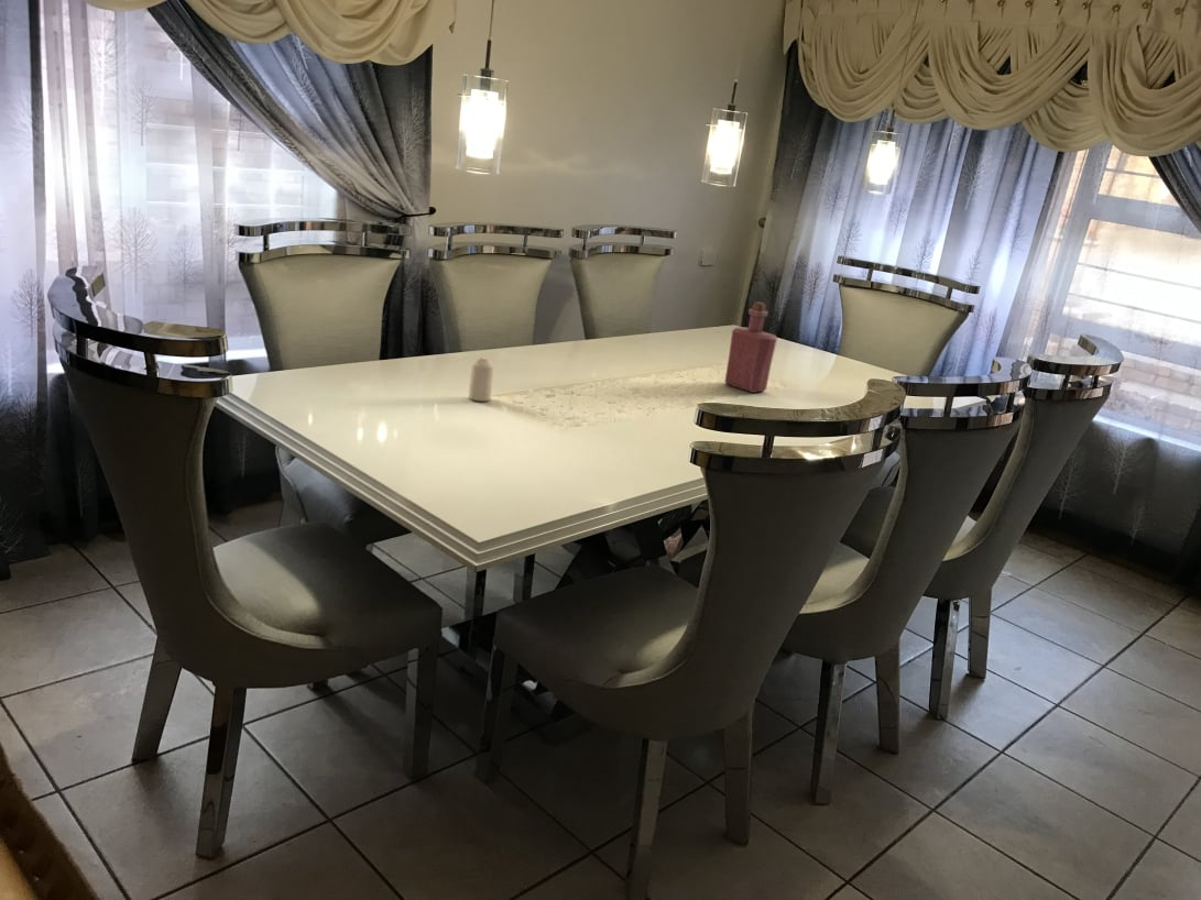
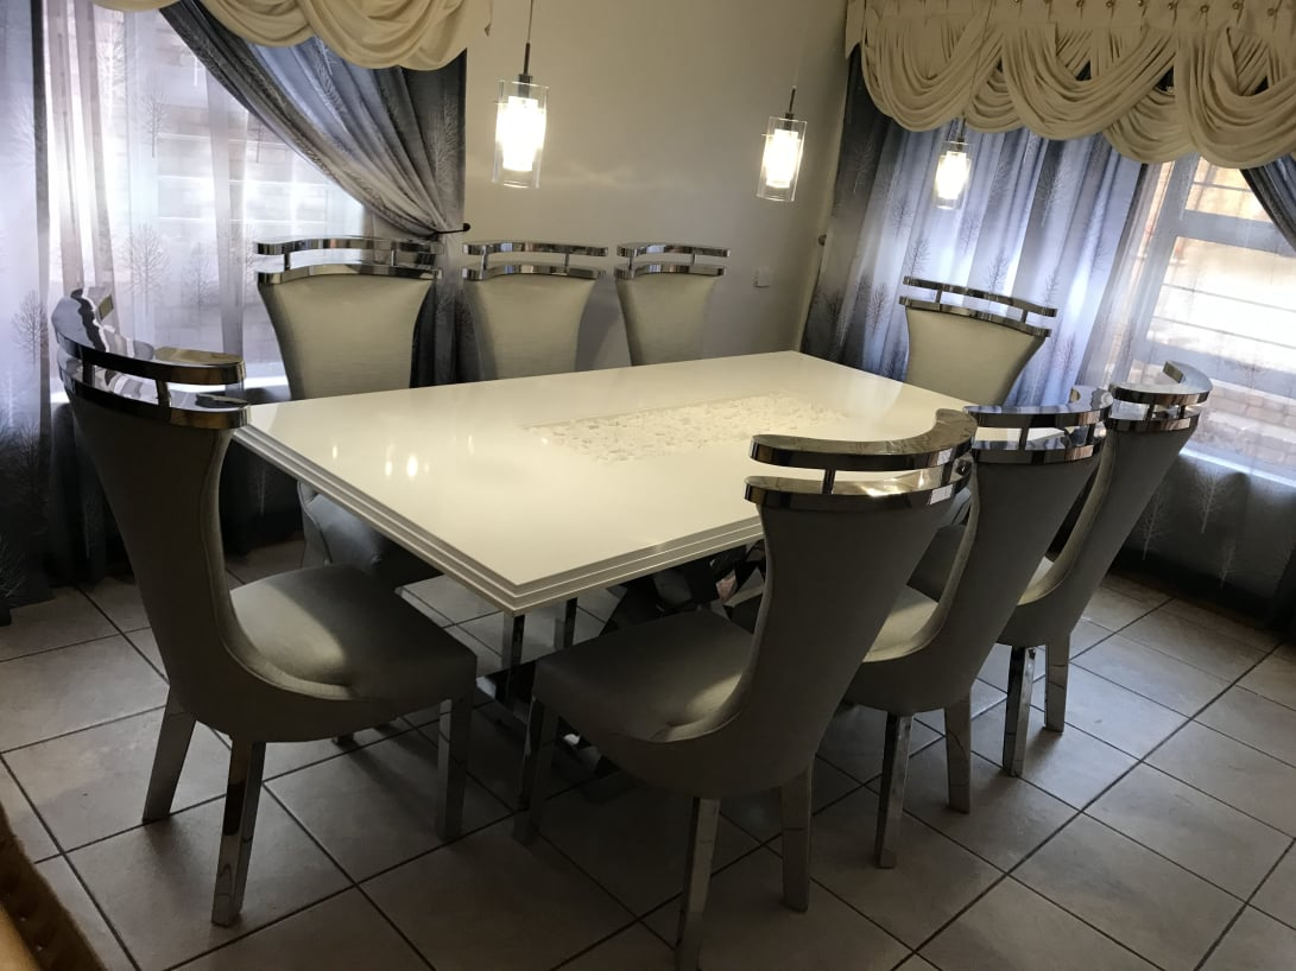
- candle [468,356,495,403]
- bottle [723,301,778,394]
